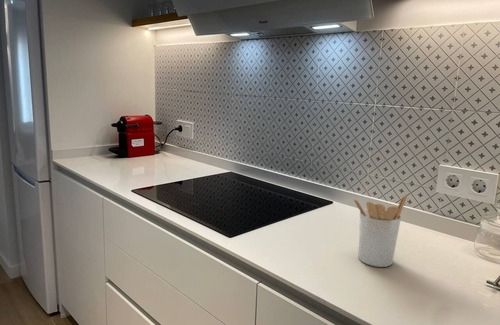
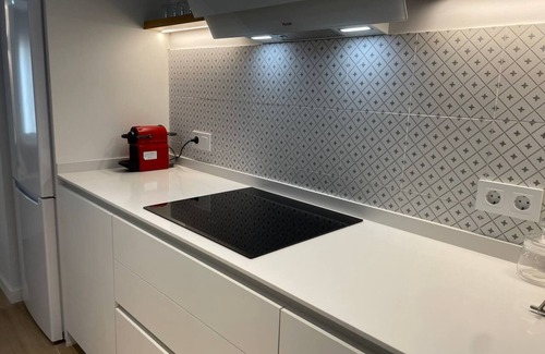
- utensil holder [352,193,409,268]
